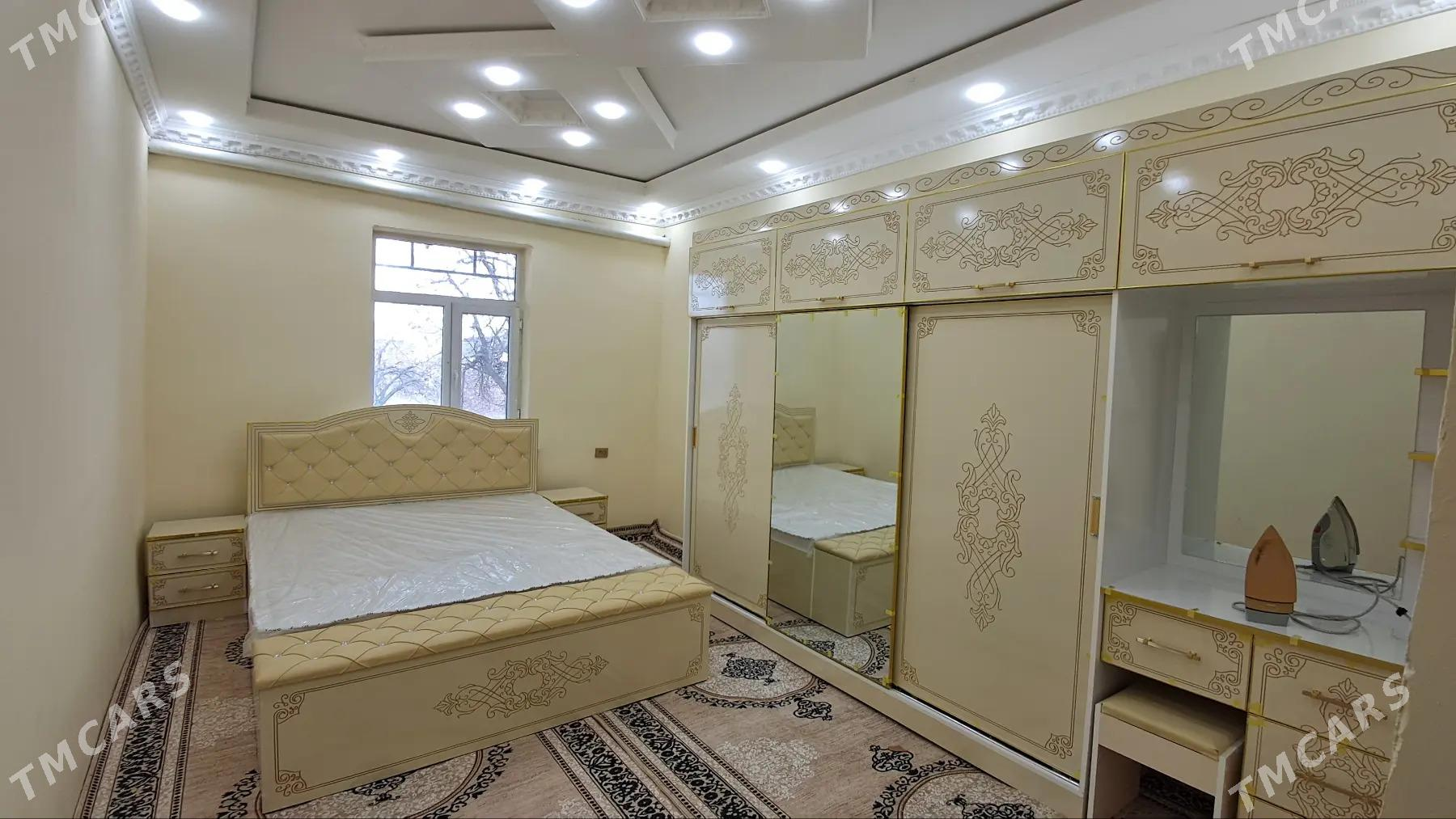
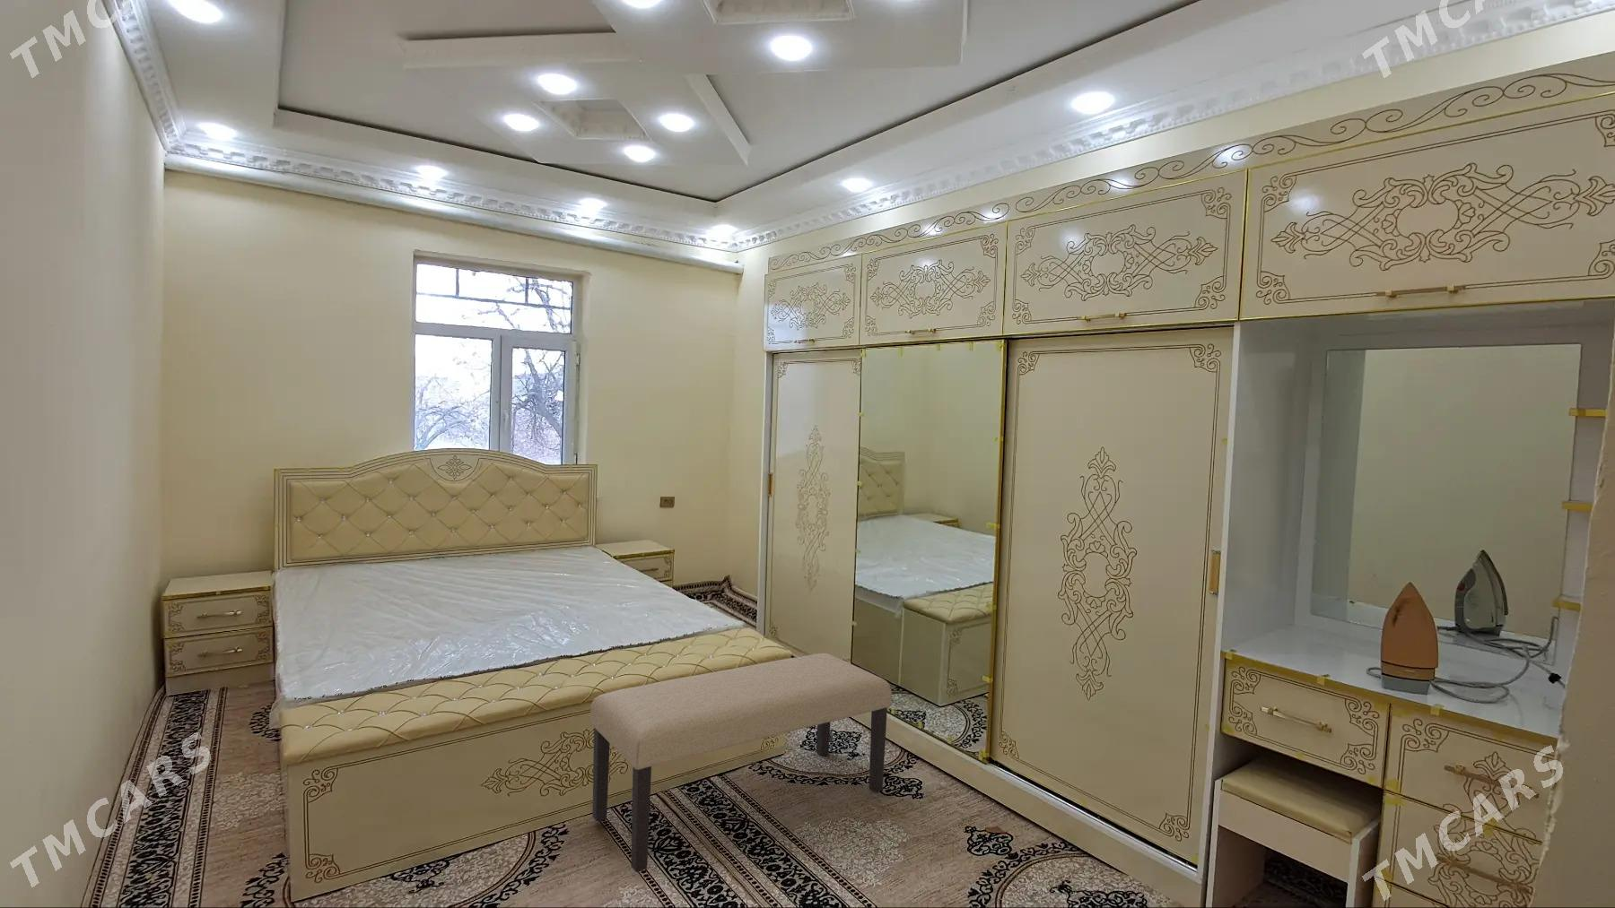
+ bench [589,653,893,873]
